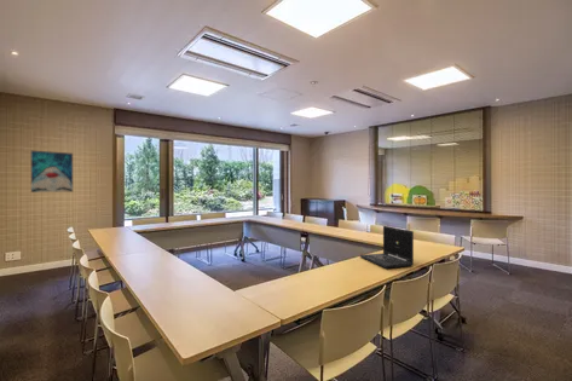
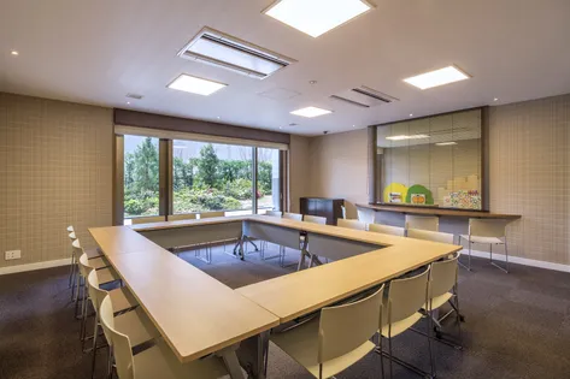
- wall art [30,150,74,194]
- laptop [359,225,415,270]
